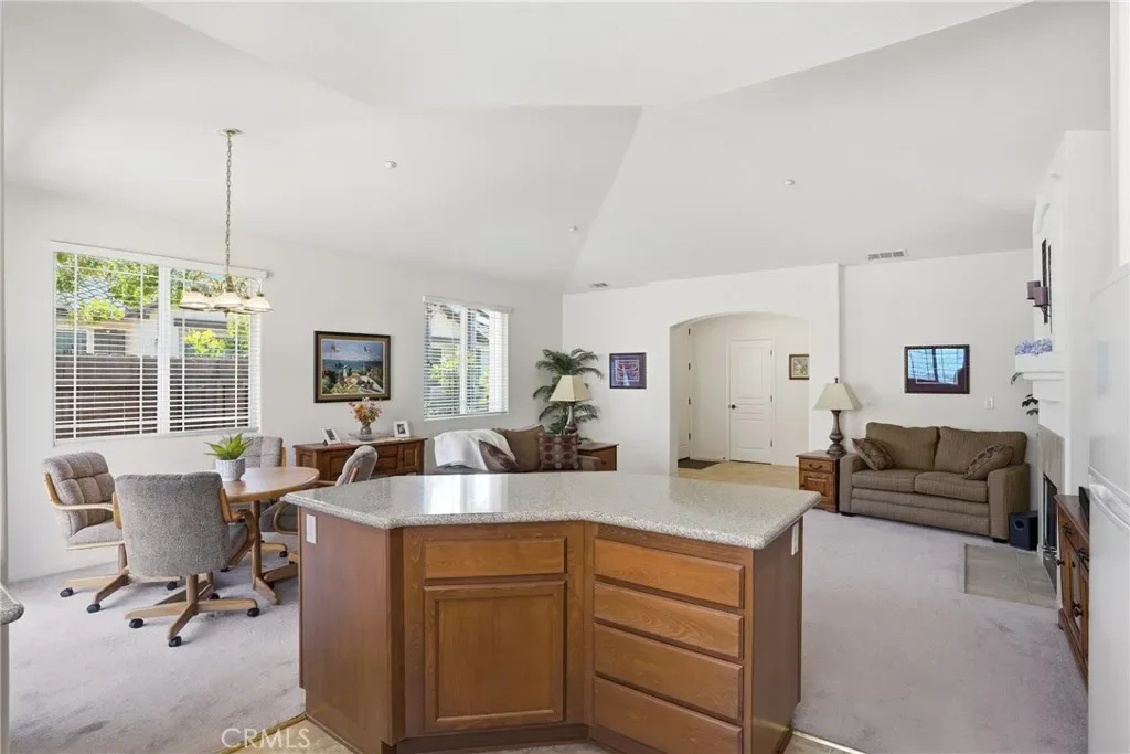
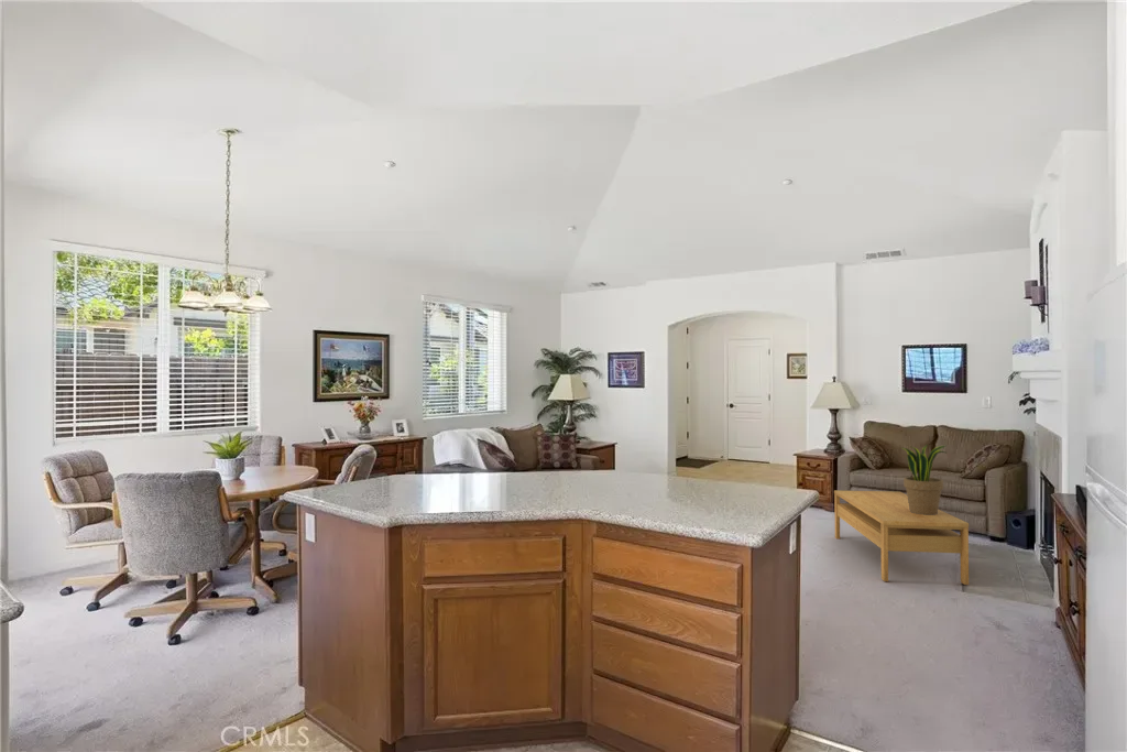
+ coffee table [833,489,970,586]
+ potted plant [901,443,947,515]
